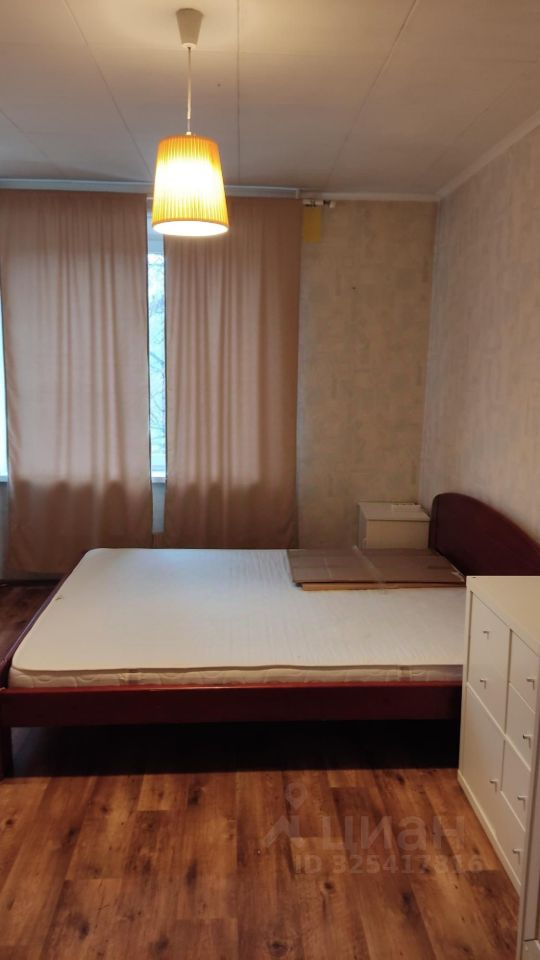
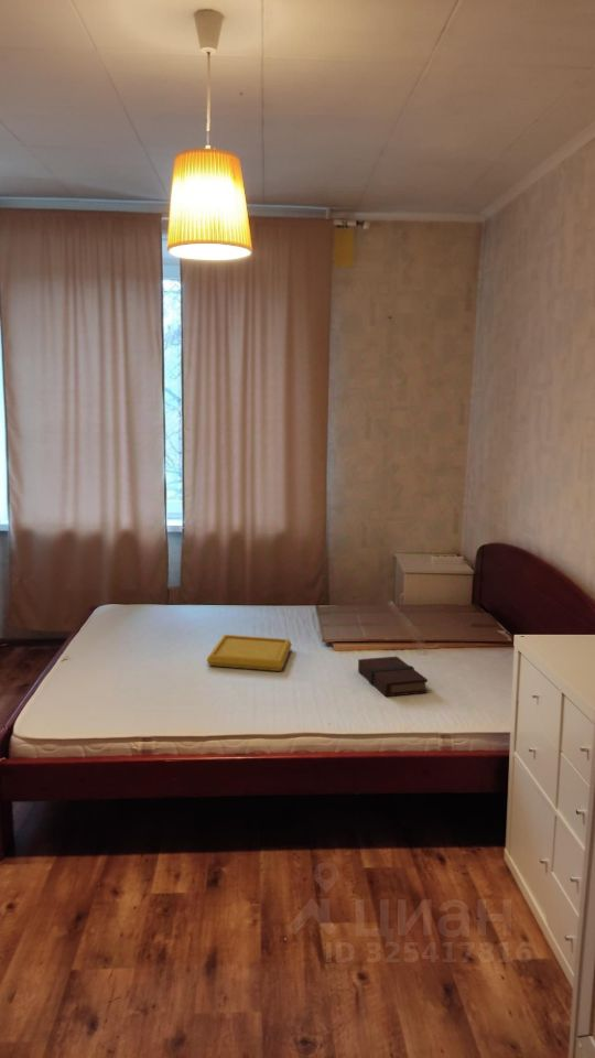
+ serving tray [206,634,293,672]
+ book [357,656,429,698]
